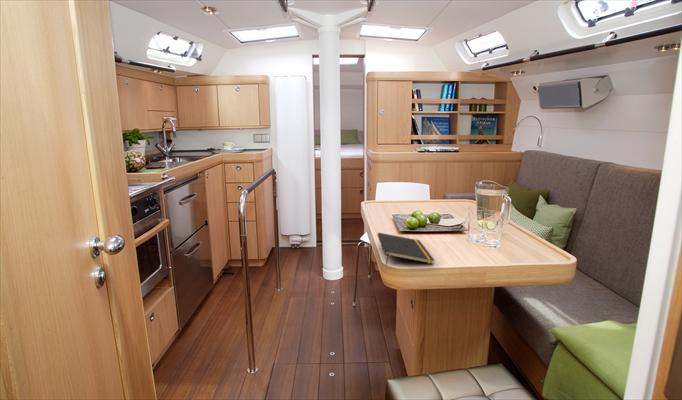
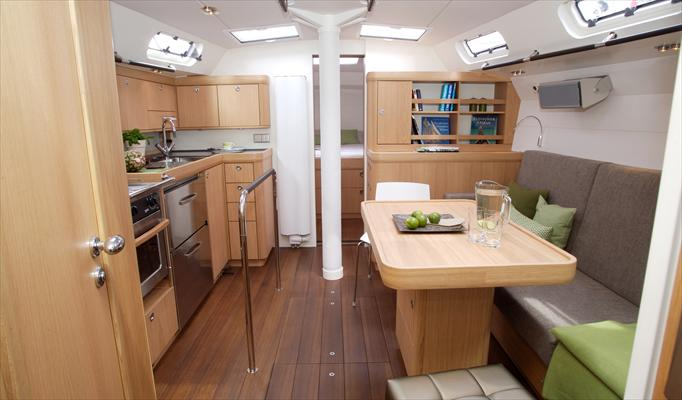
- notepad [376,232,435,266]
